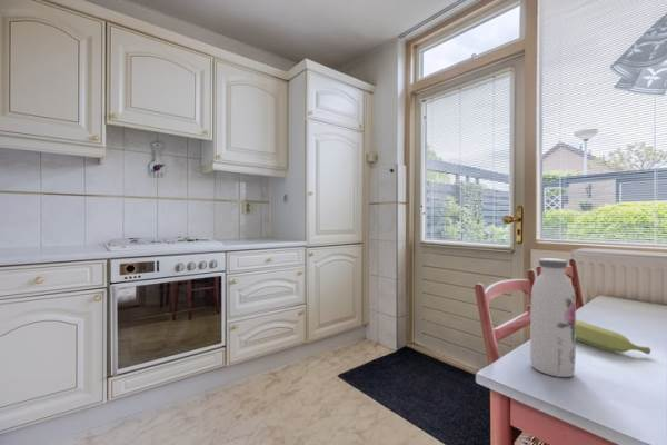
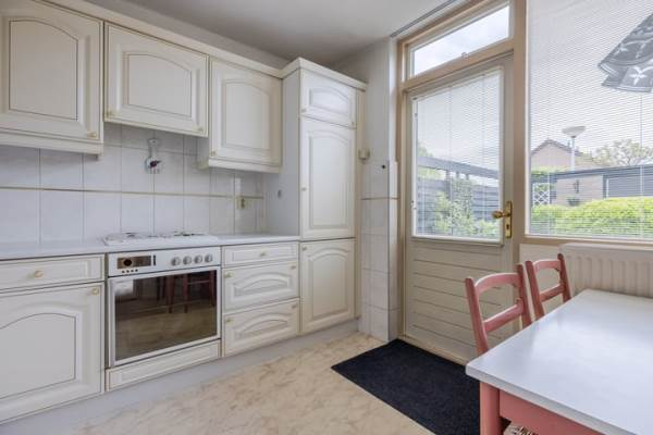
- banana [576,318,651,355]
- water bottle [529,257,577,378]
